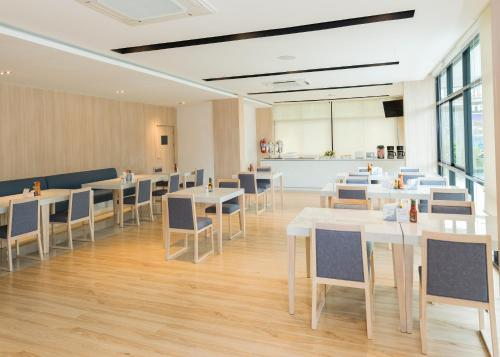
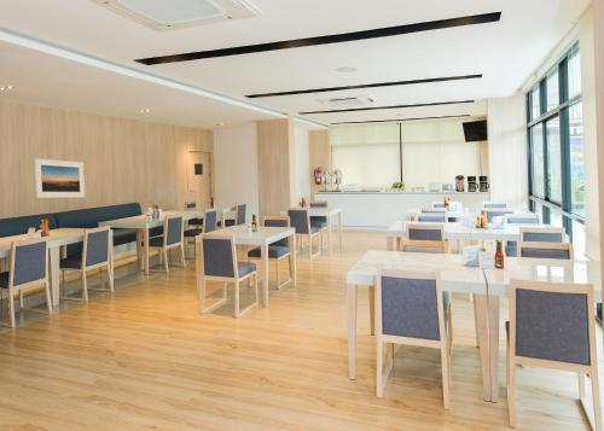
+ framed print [34,157,86,199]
